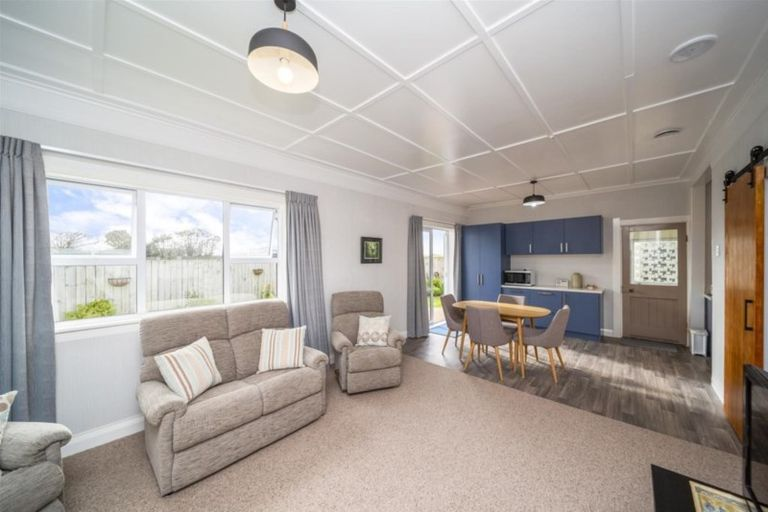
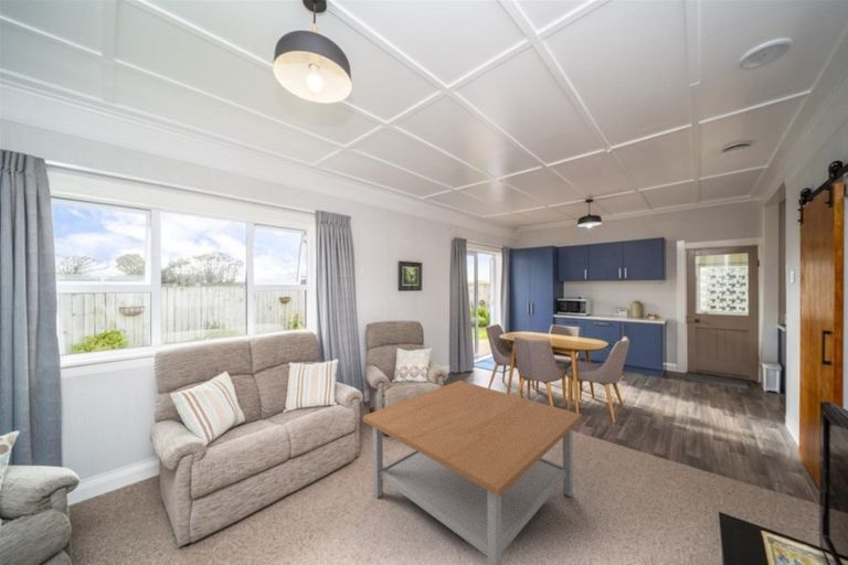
+ coffee table [362,380,583,565]
